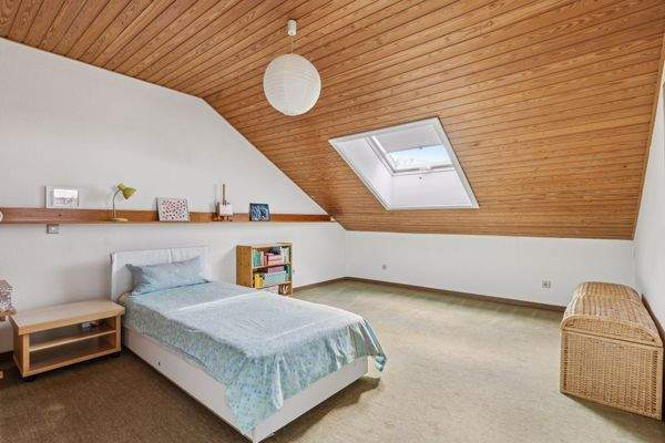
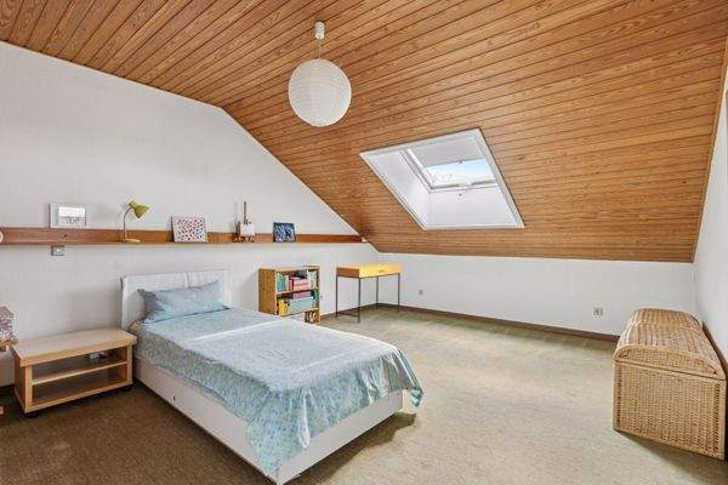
+ desk [335,263,402,324]
